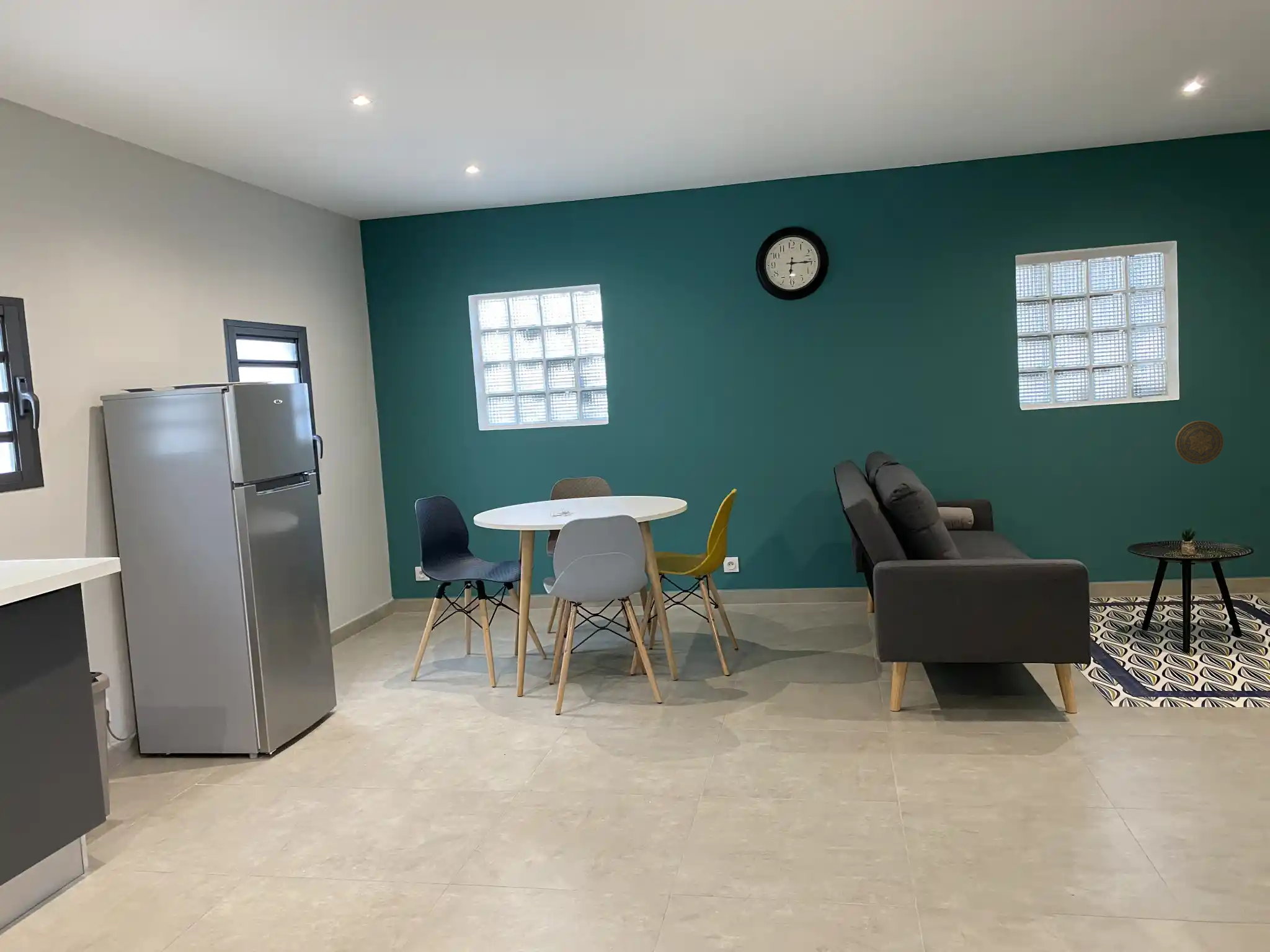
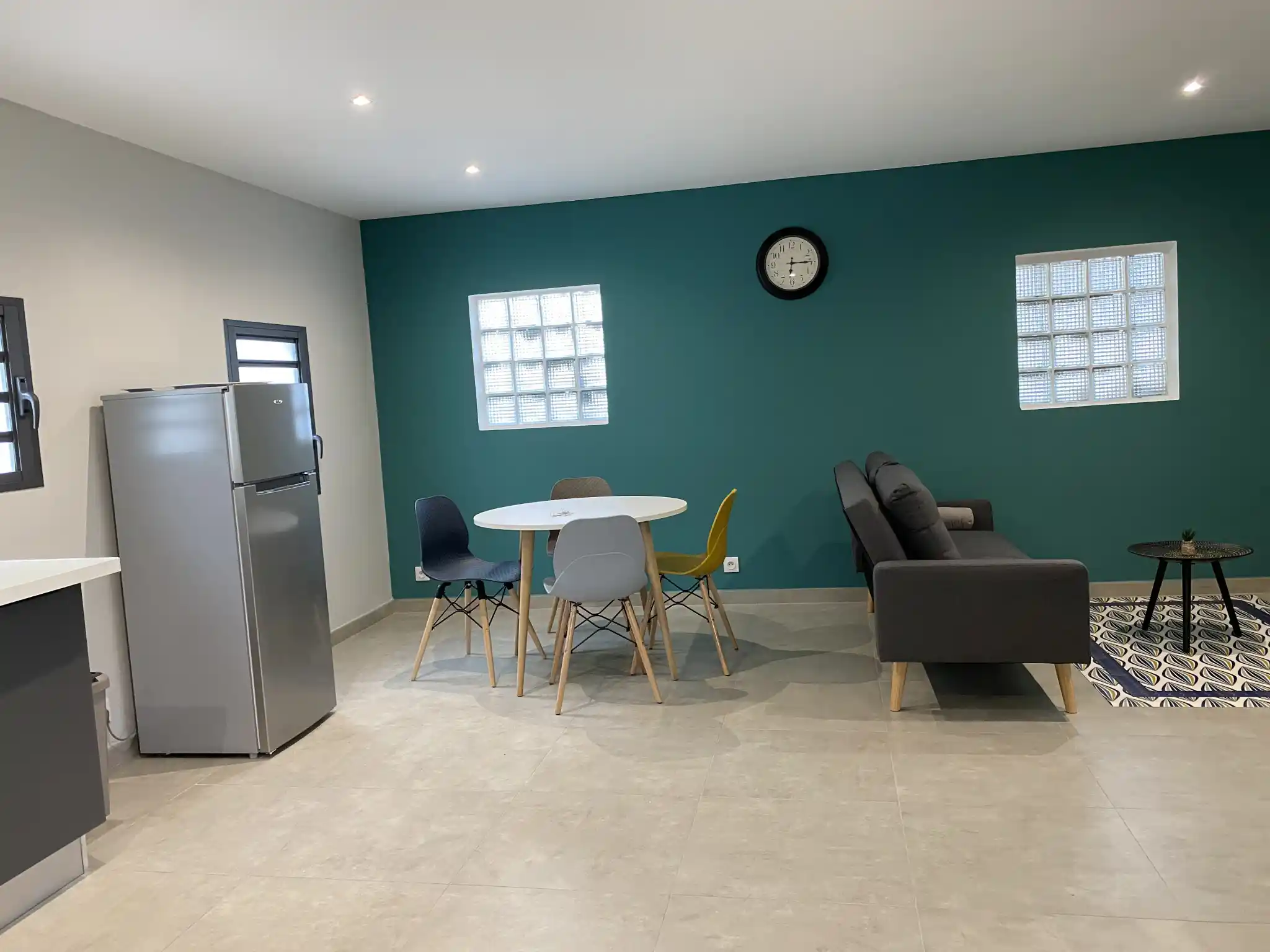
- decorative plate [1175,420,1224,465]
